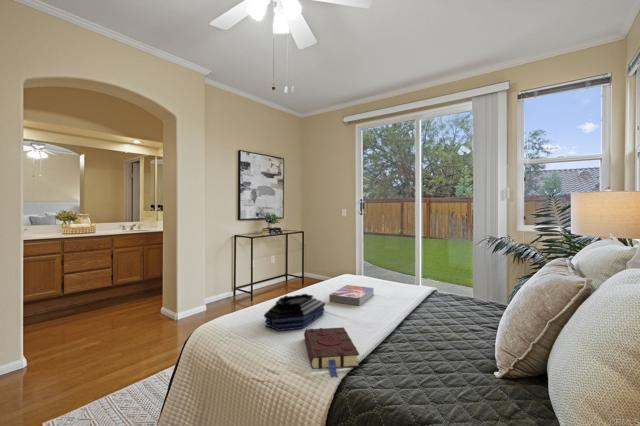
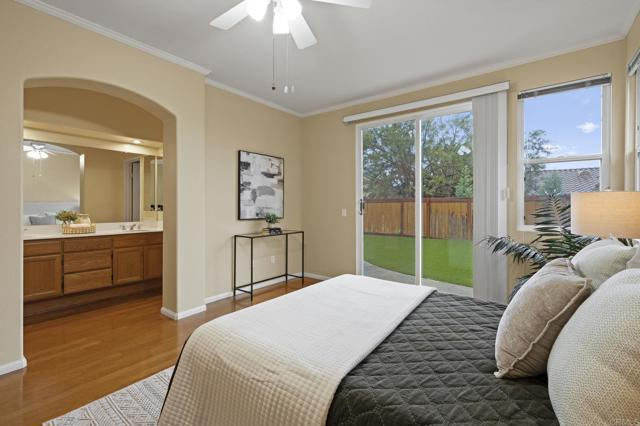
- tray [263,293,326,332]
- book [303,326,360,378]
- textbook [328,284,375,307]
